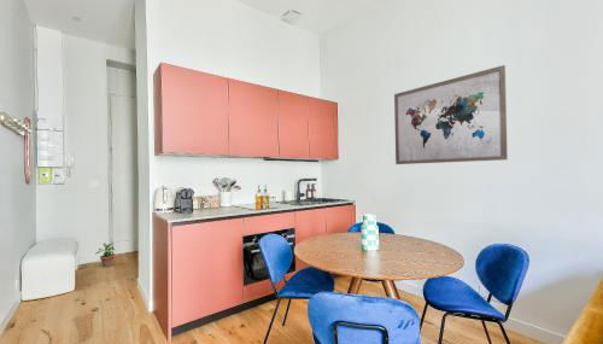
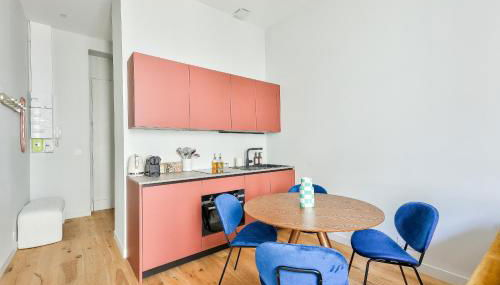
- wall art [393,64,509,165]
- potted plant [94,241,116,267]
